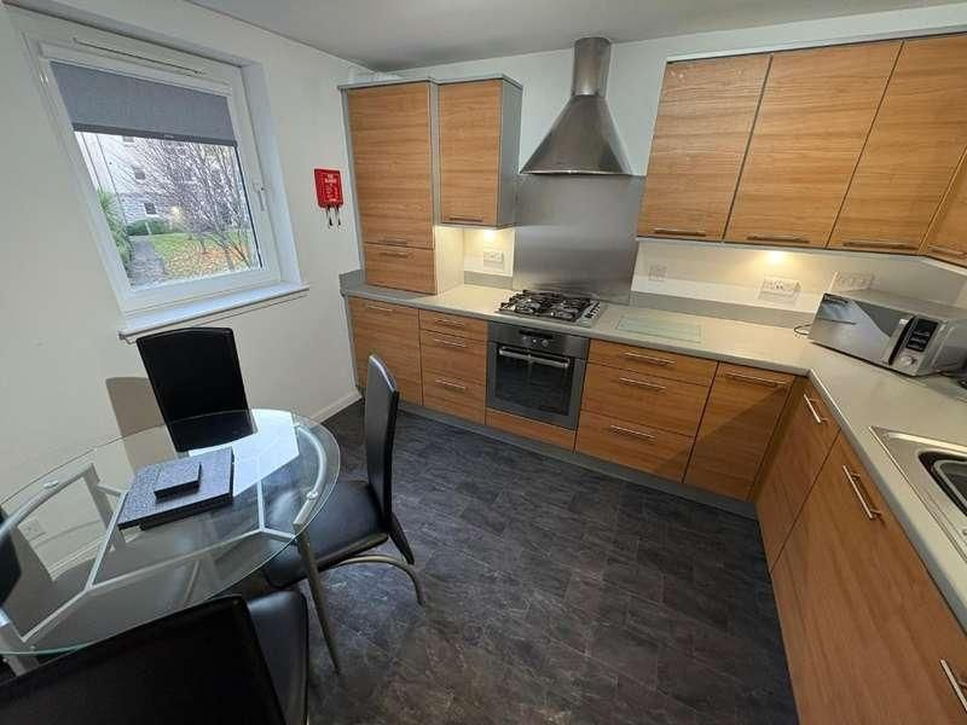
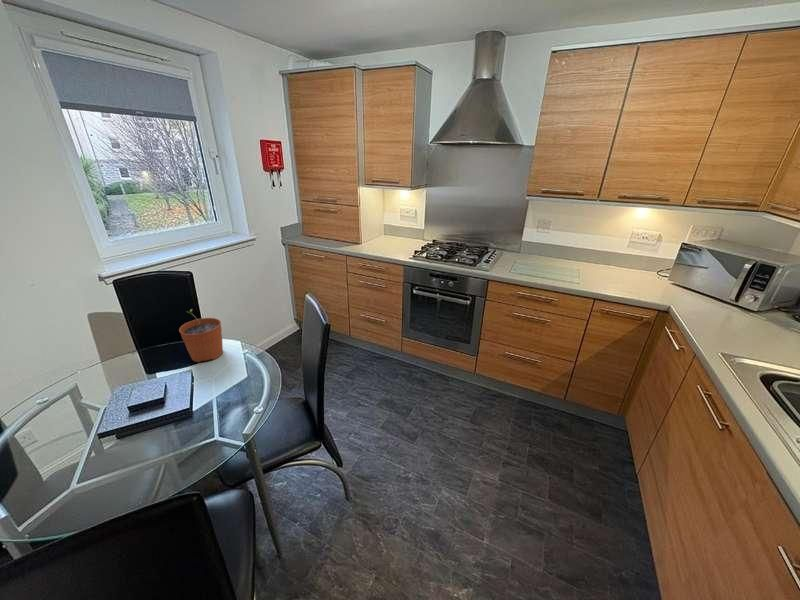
+ plant pot [178,308,224,363]
